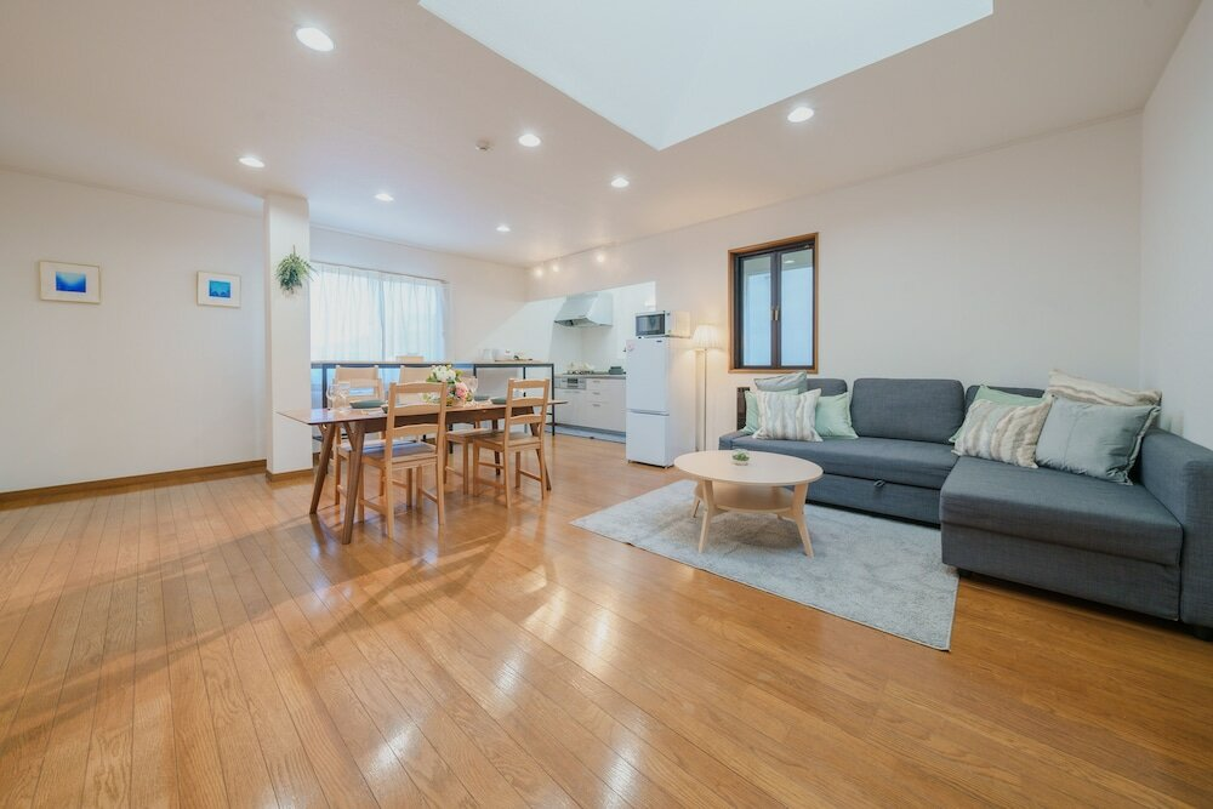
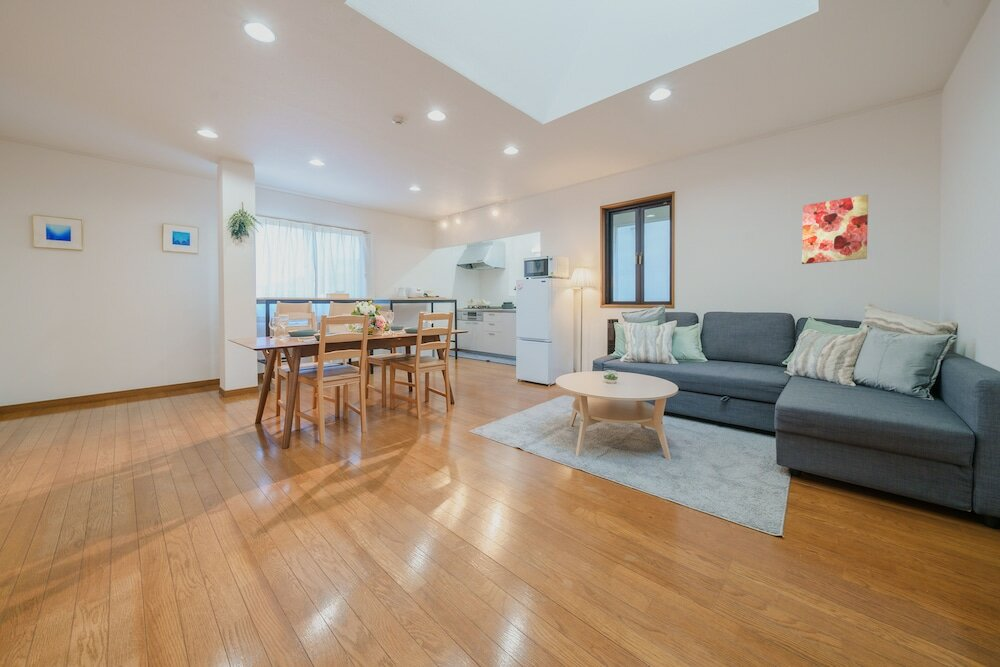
+ wall art [801,194,869,265]
